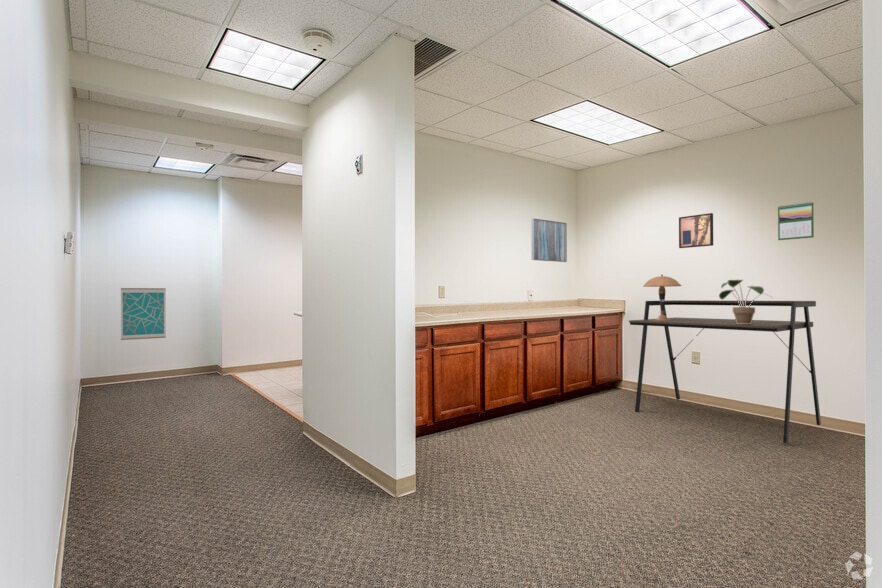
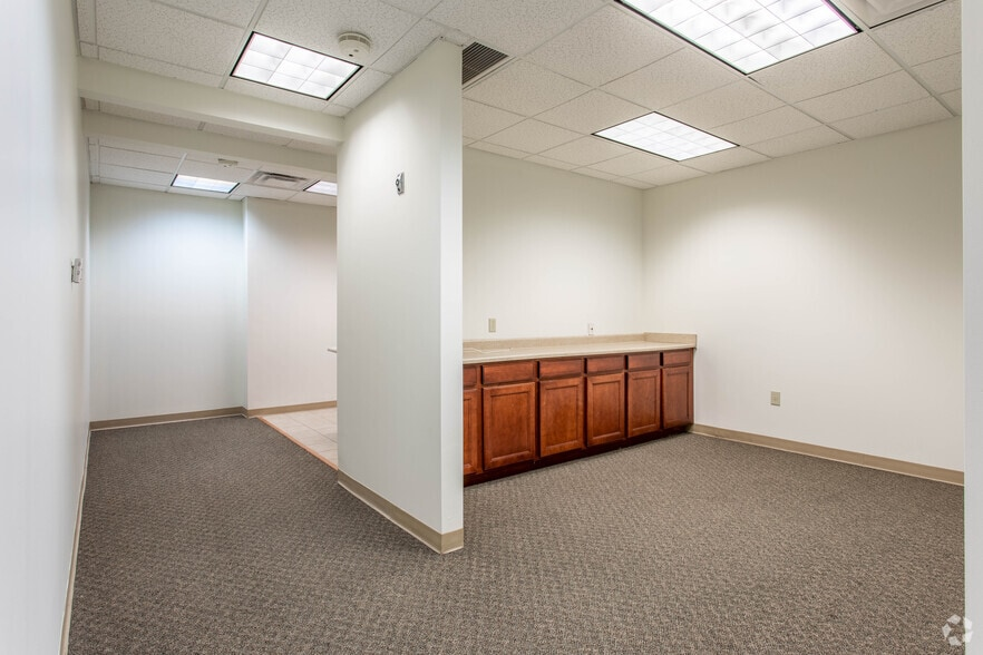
- desk [628,299,822,445]
- wall art [530,218,568,263]
- wall art [678,212,714,249]
- wall art [120,287,167,341]
- potted plant [718,278,775,324]
- calendar [777,201,815,241]
- table lamp [642,274,682,321]
